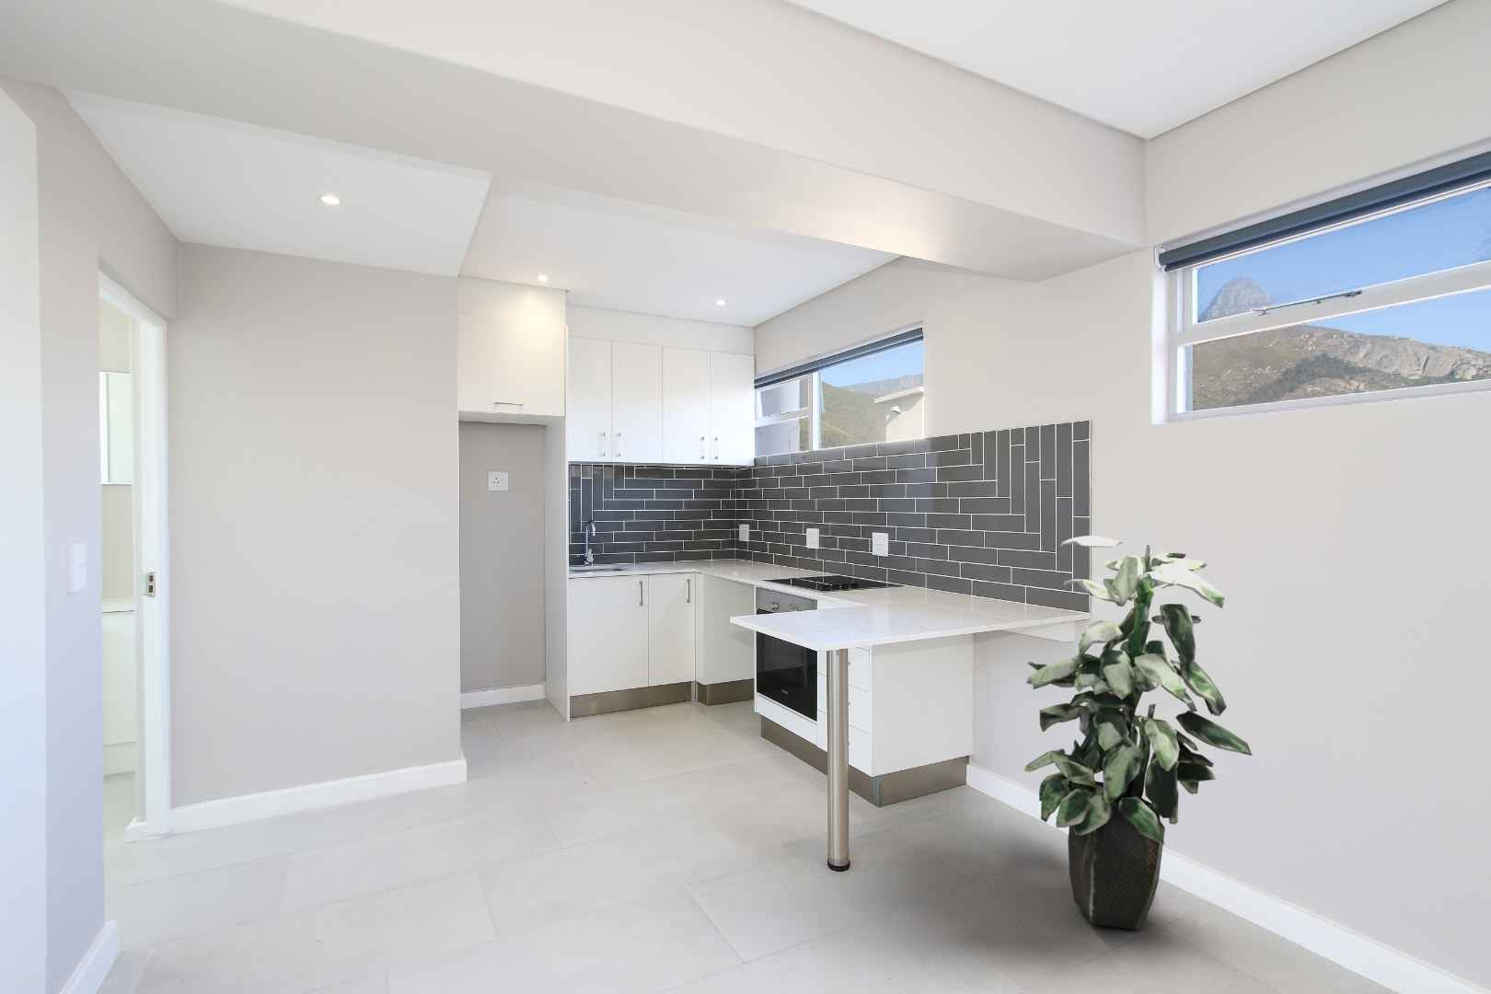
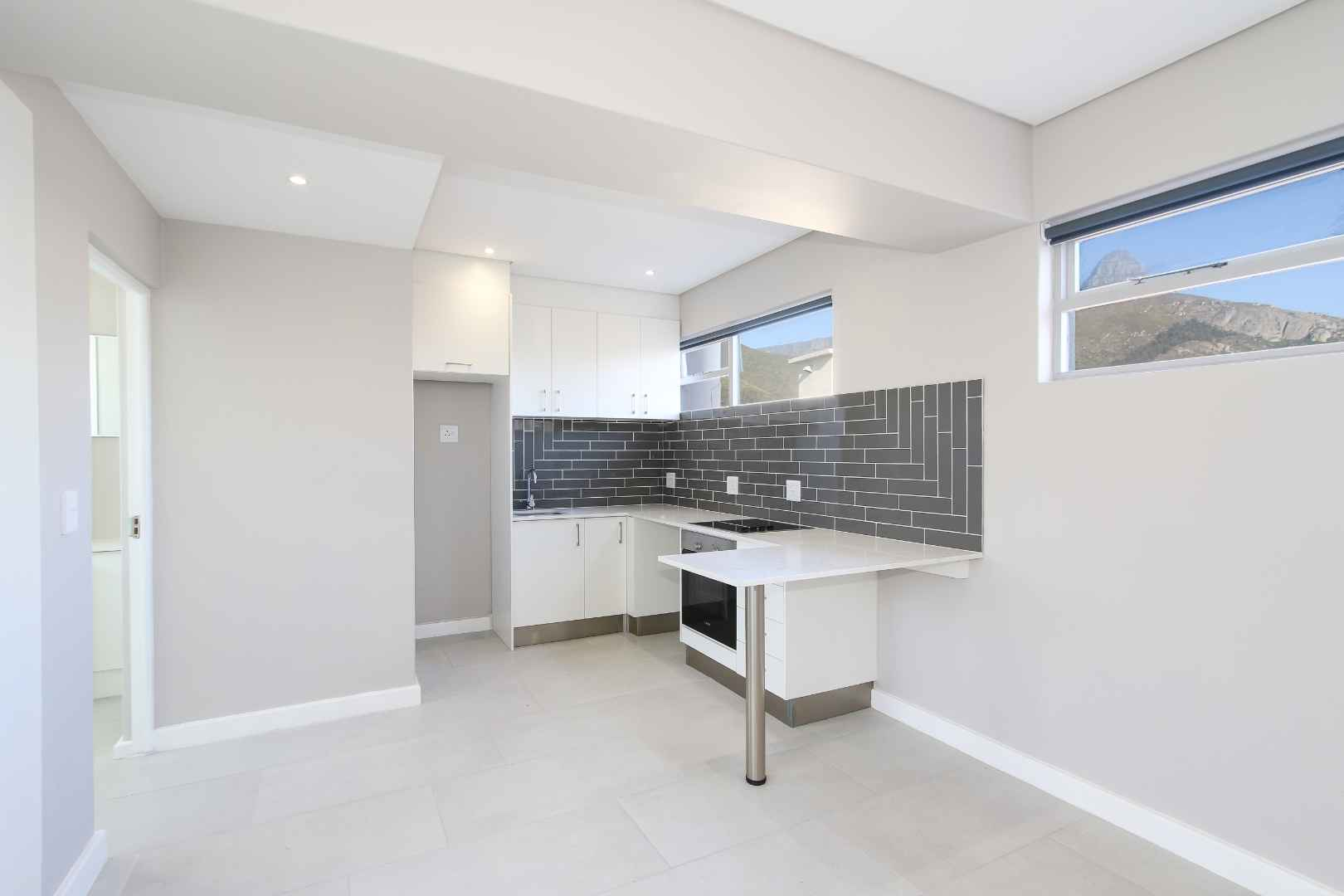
- indoor plant [1024,535,1252,932]
